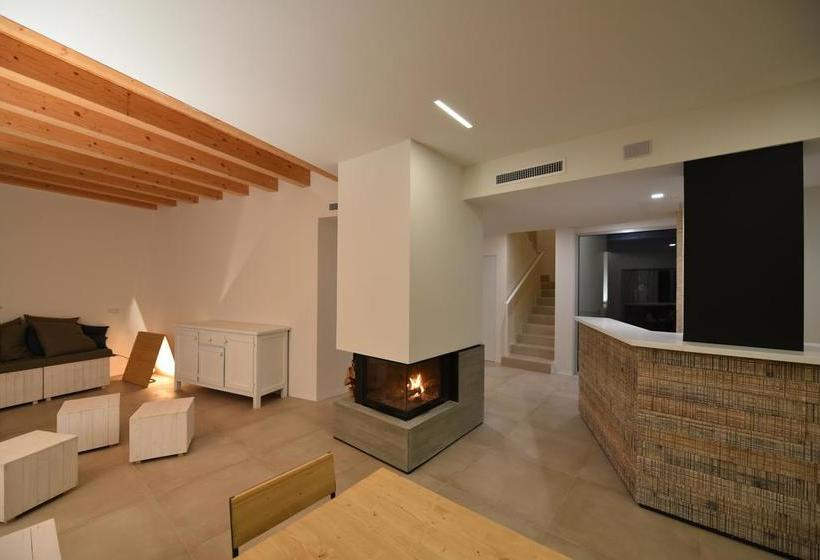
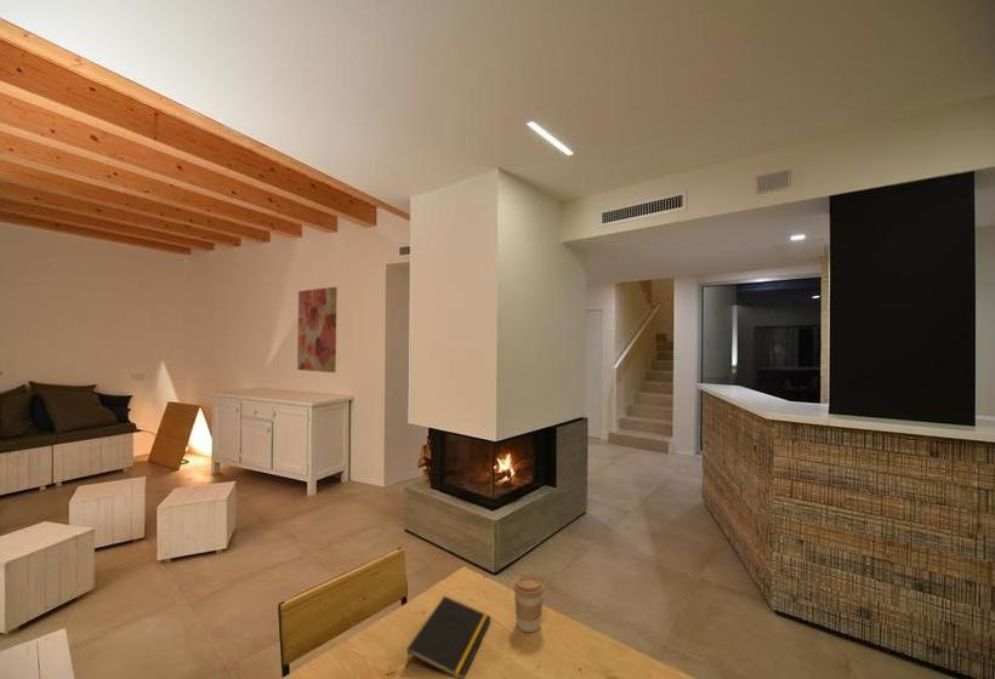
+ wall art [296,286,339,373]
+ coffee cup [512,576,545,633]
+ notepad [405,595,493,679]
